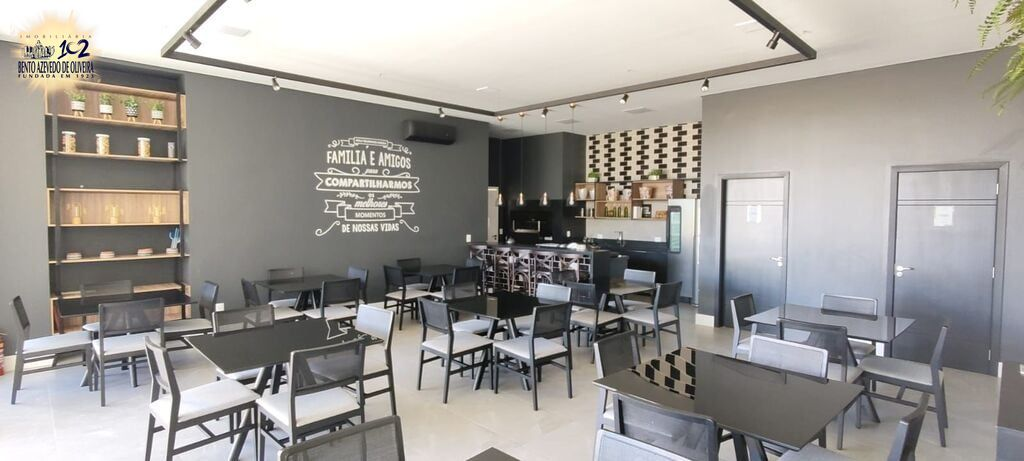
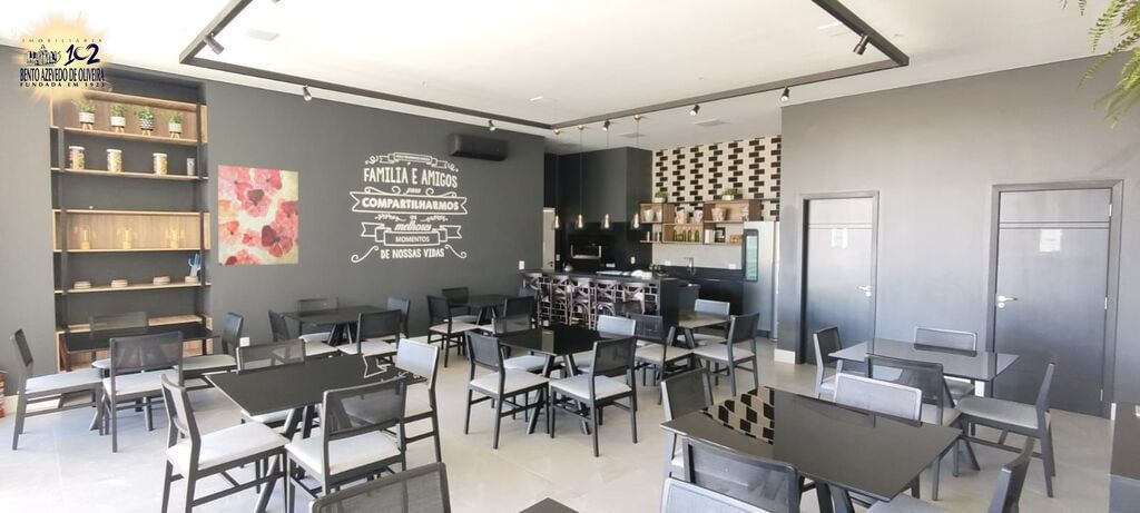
+ wall art [216,164,299,266]
